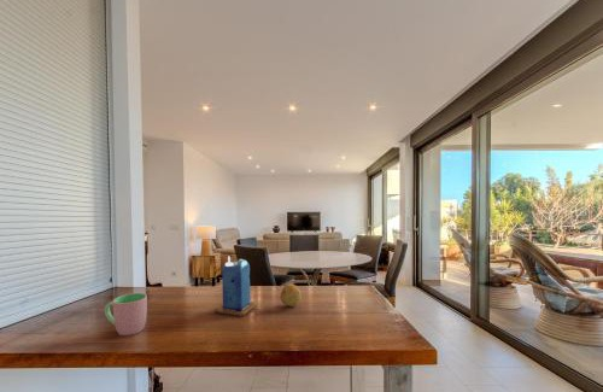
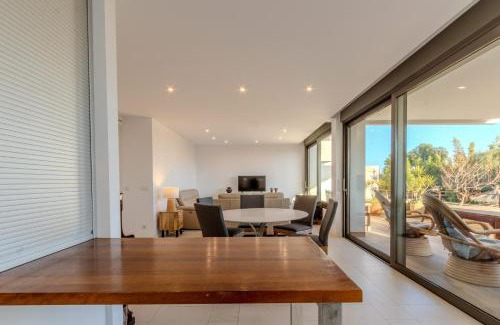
- candle [213,256,259,318]
- cup [104,292,148,337]
- fruit [280,282,303,308]
